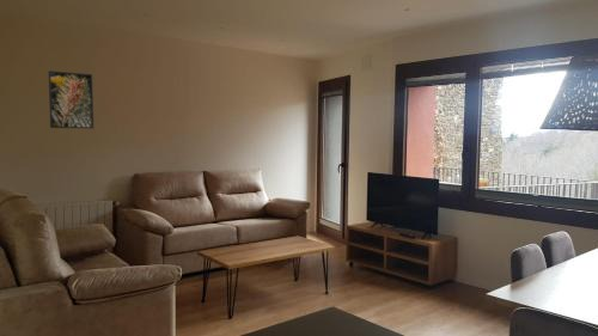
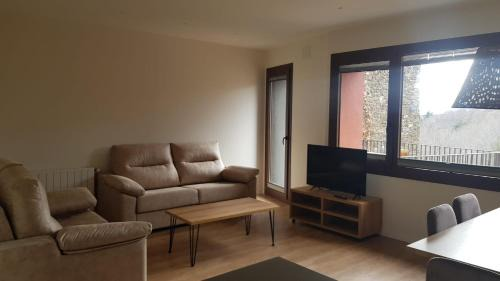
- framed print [48,69,94,129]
